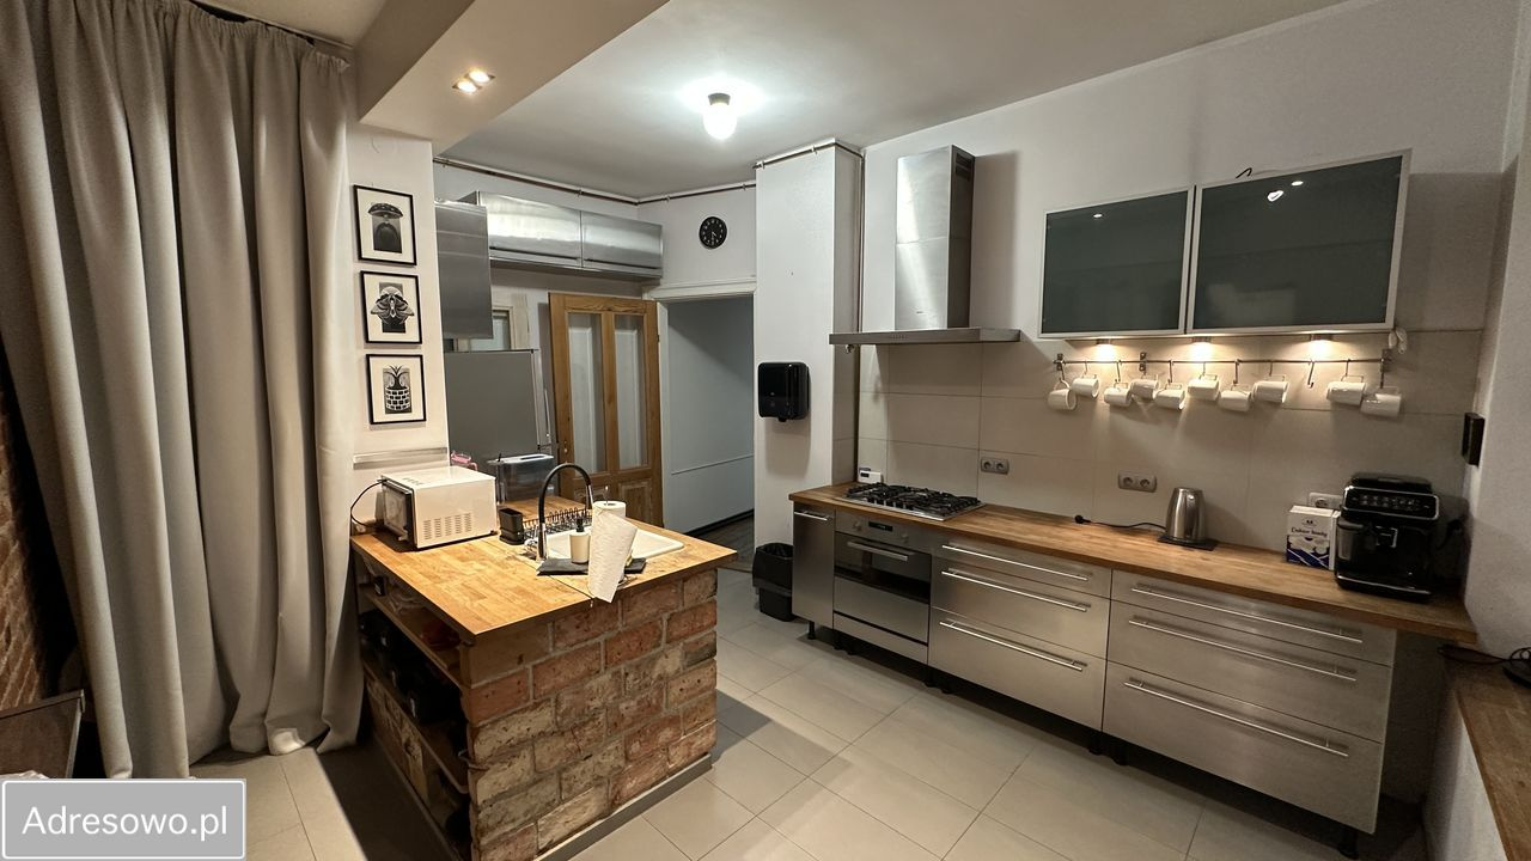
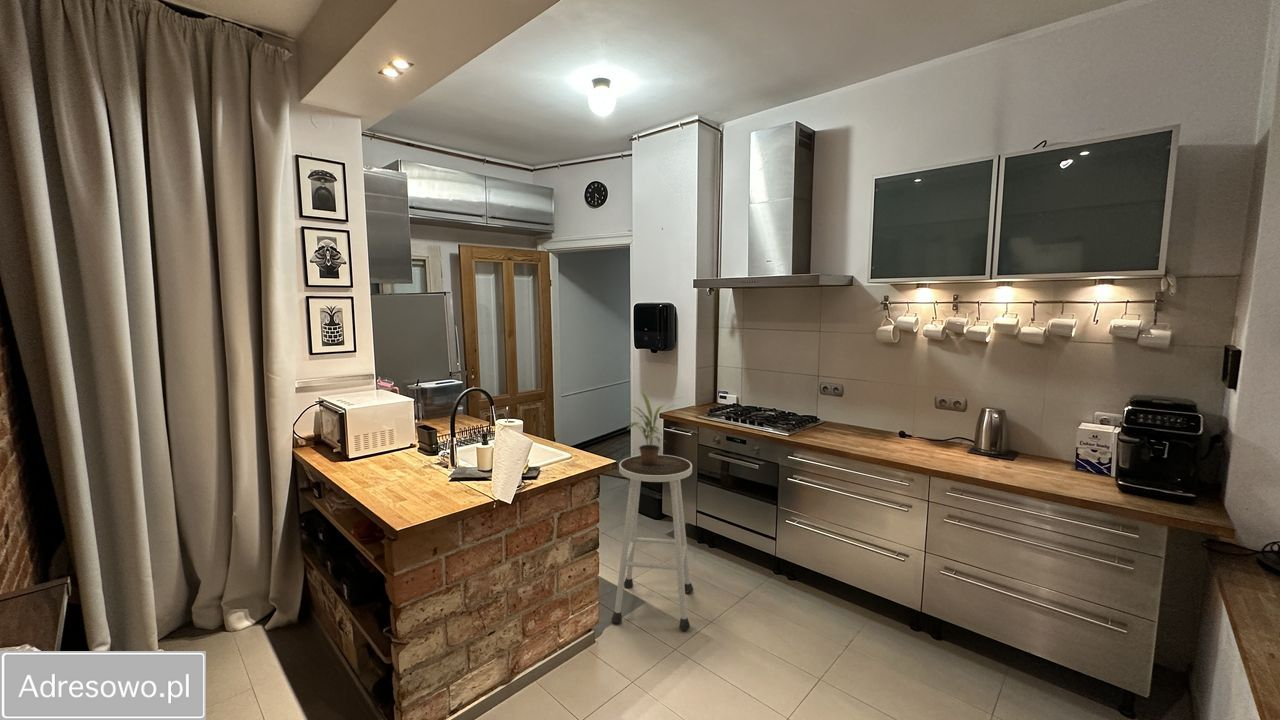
+ potted plant [625,391,683,466]
+ stool [610,454,694,631]
